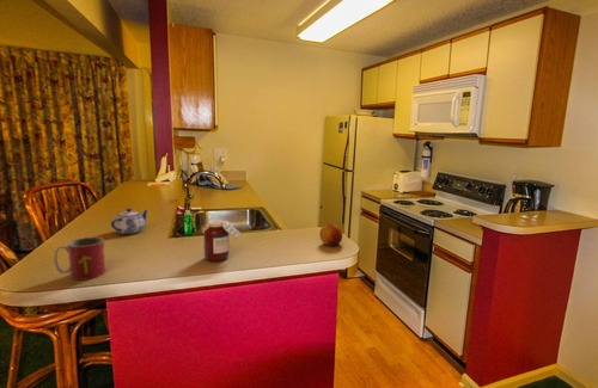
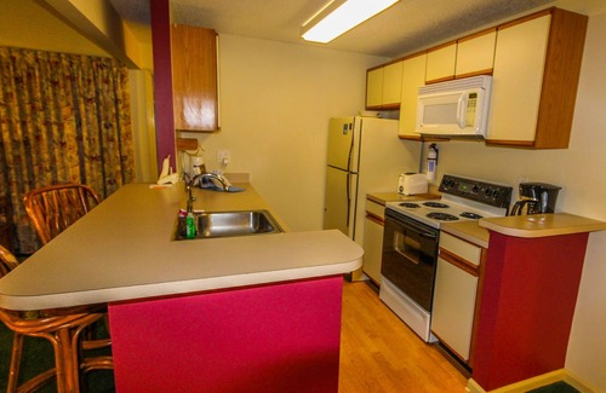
- mug [53,236,108,282]
- jar [202,218,242,263]
- teapot [110,208,150,235]
- fruit [318,222,343,247]
